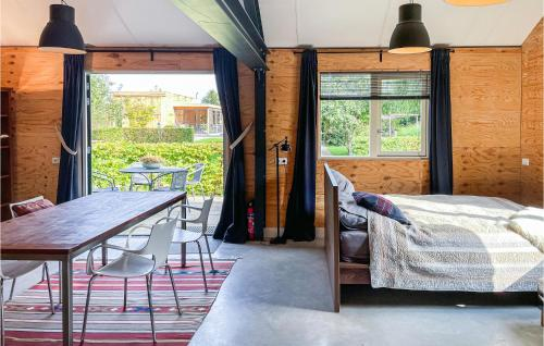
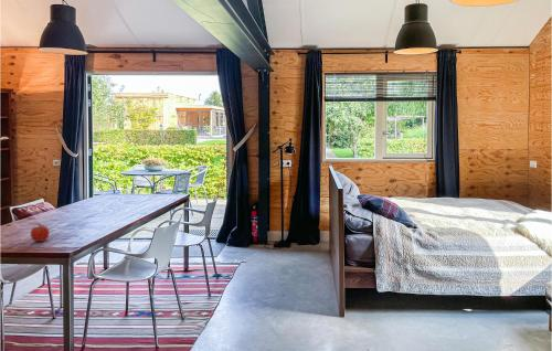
+ fruit [30,222,51,243]
